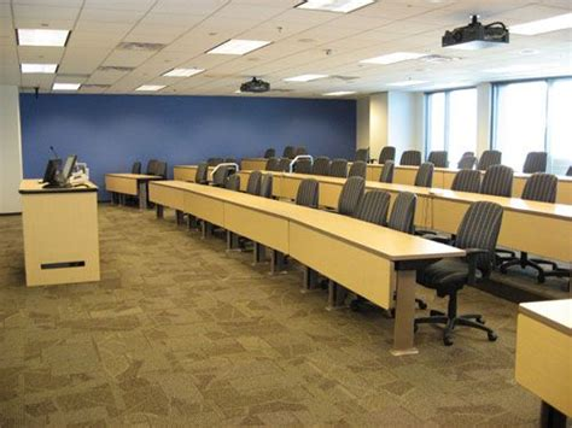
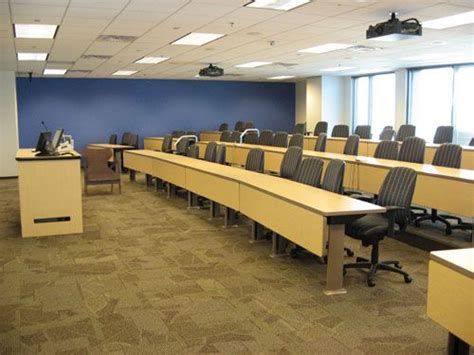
+ armchair [81,147,122,198]
